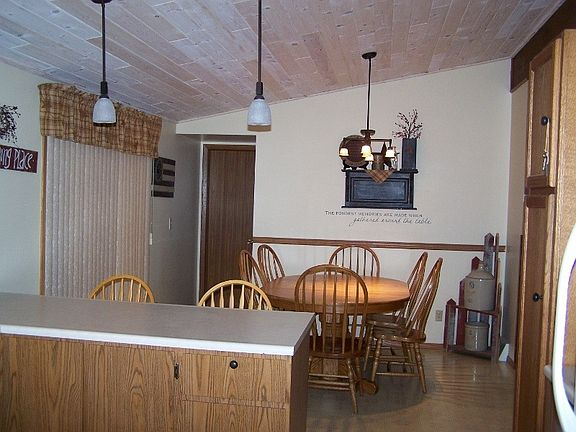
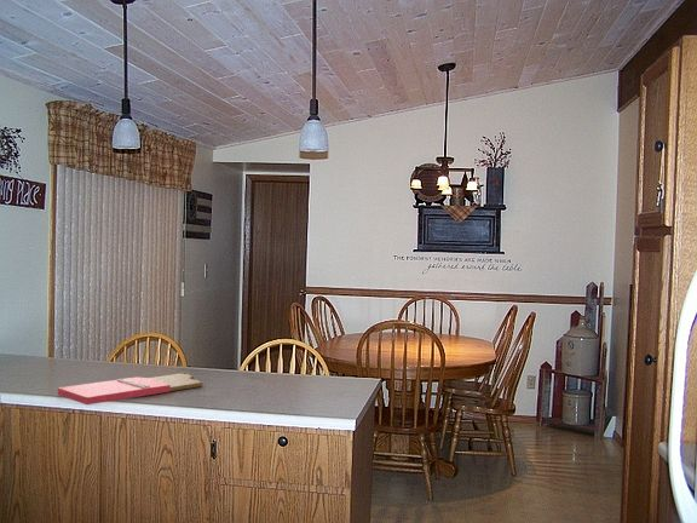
+ cutting board [57,372,205,406]
